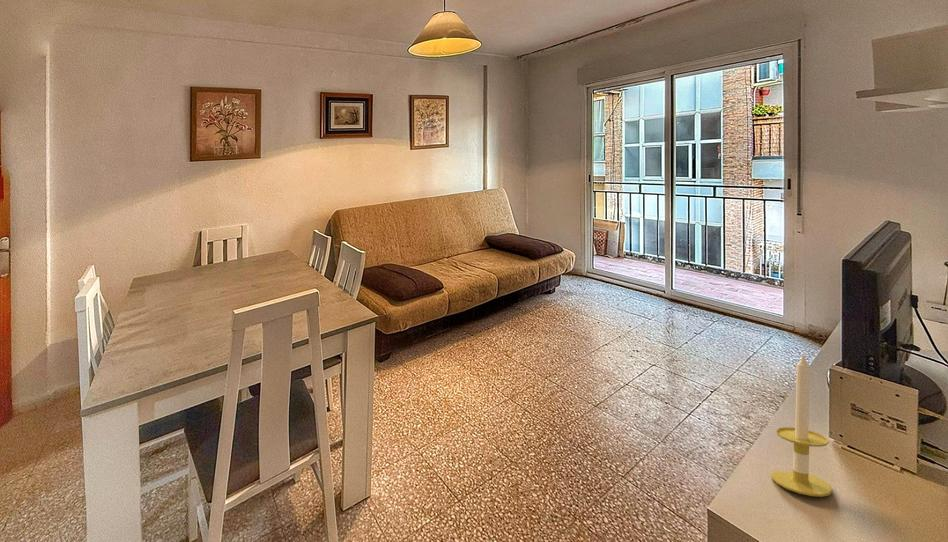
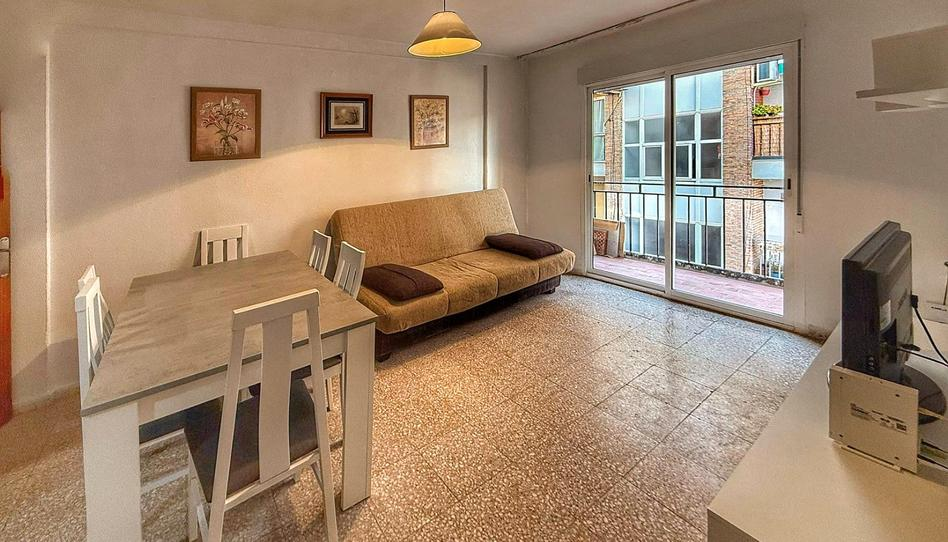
- candle [770,352,833,498]
